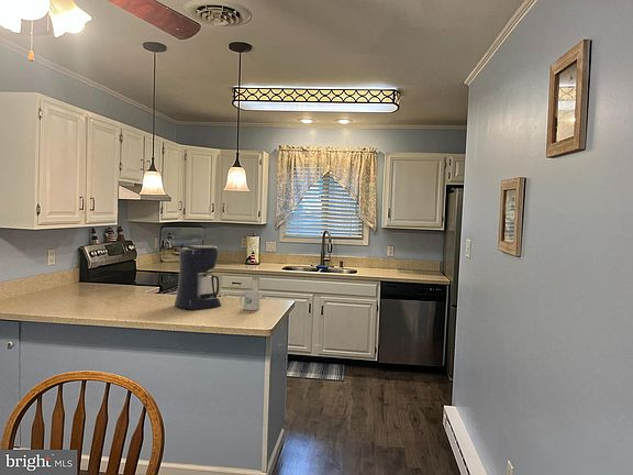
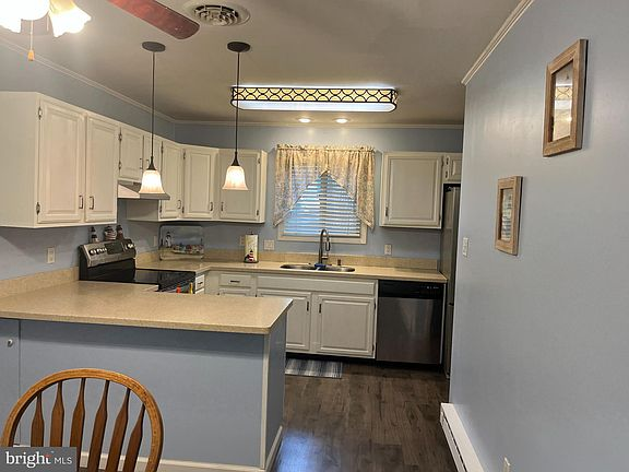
- mug [238,289,260,311]
- coffee maker [174,244,222,311]
